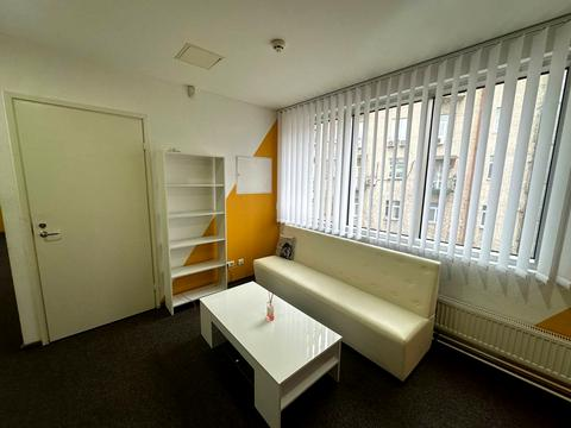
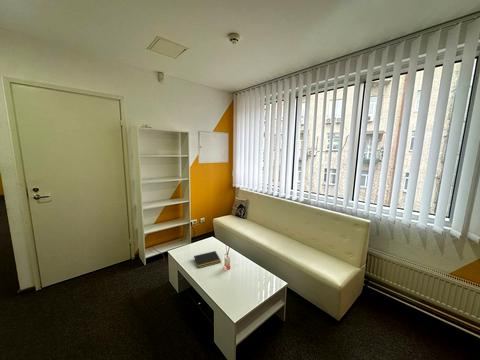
+ notepad [193,250,222,269]
